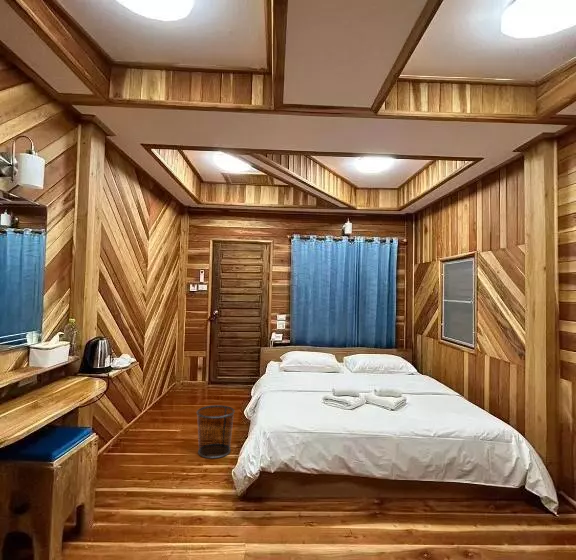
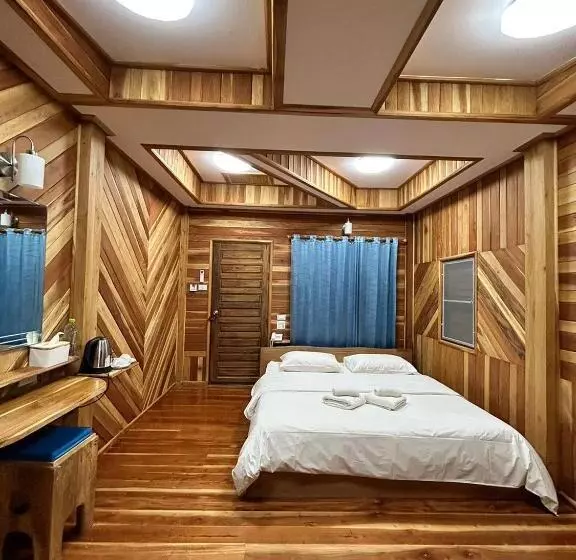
- waste bin [195,404,236,459]
